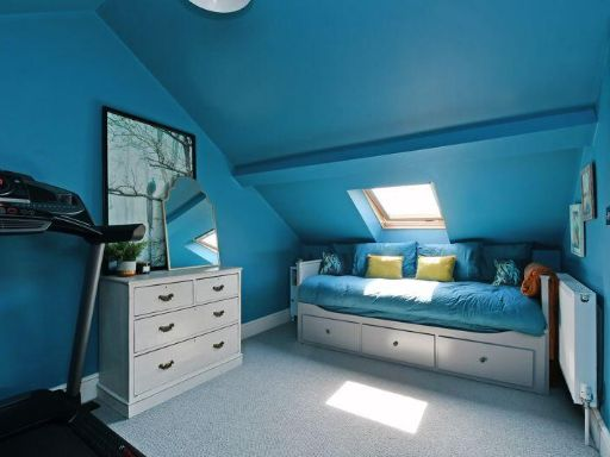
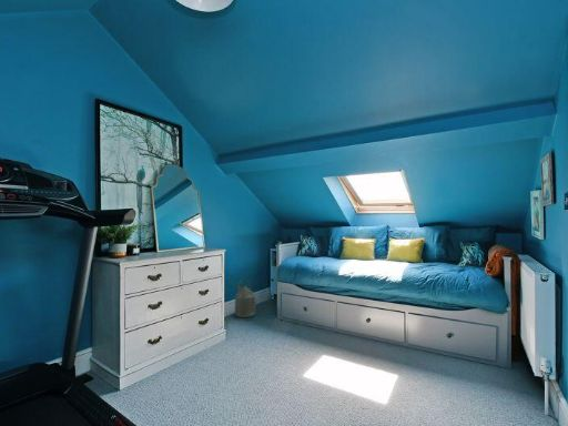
+ watering can [234,277,257,318]
